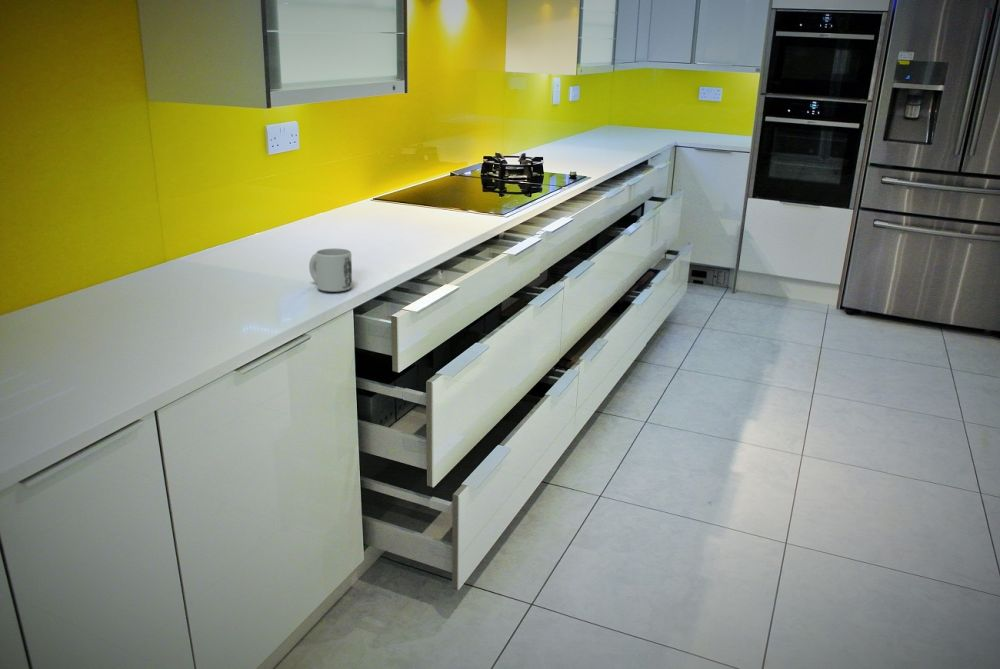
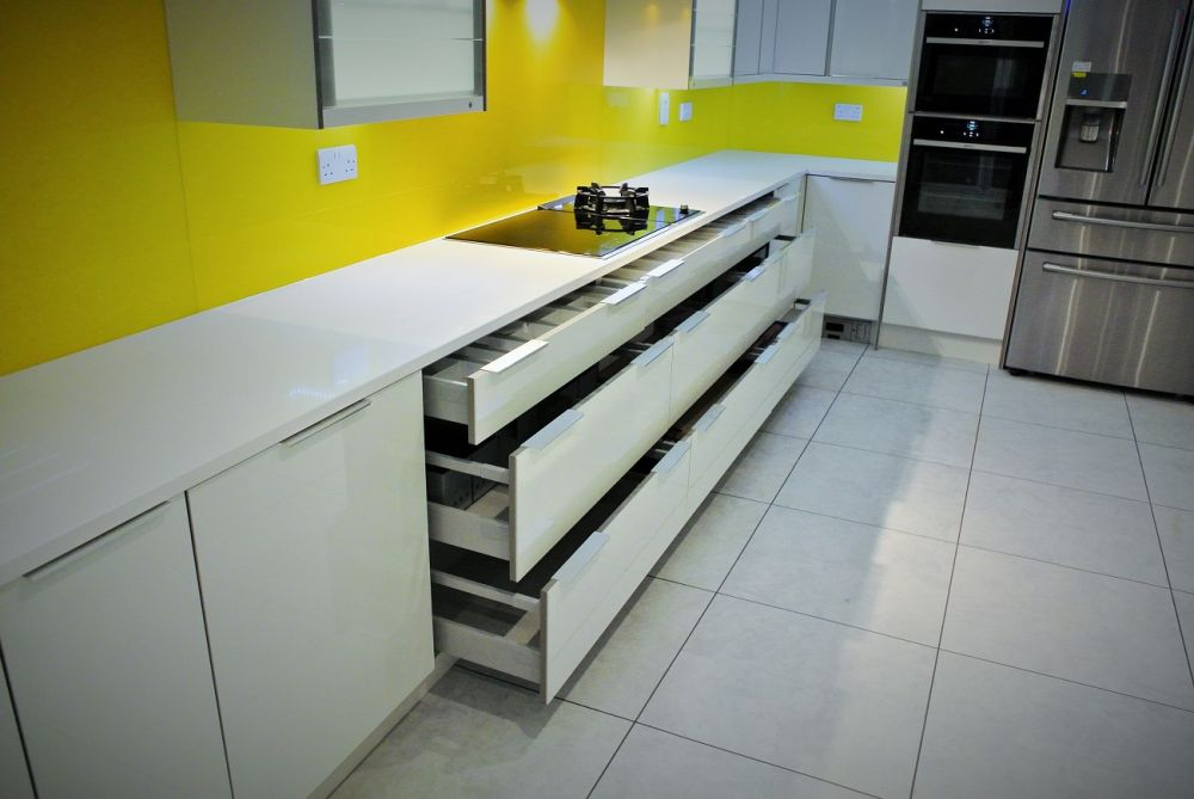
- mug [308,248,353,293]
